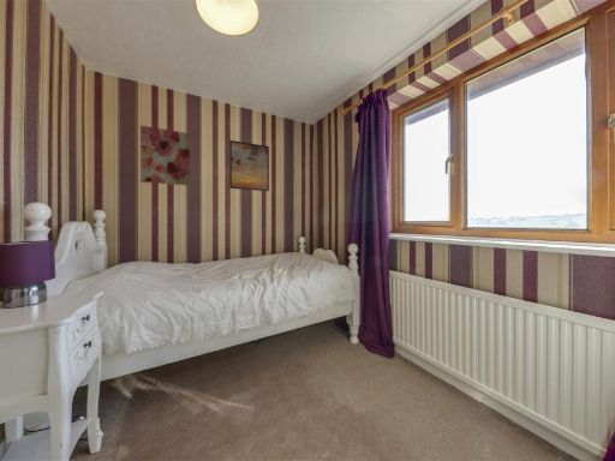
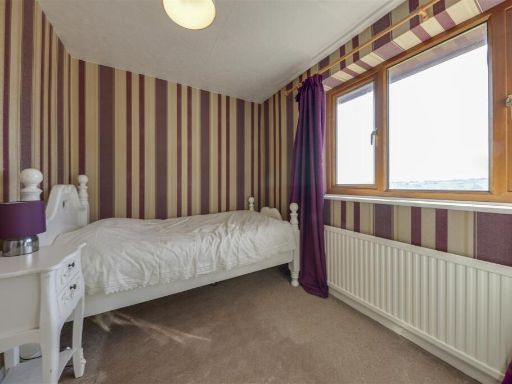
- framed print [228,139,270,192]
- wall art [139,125,191,187]
